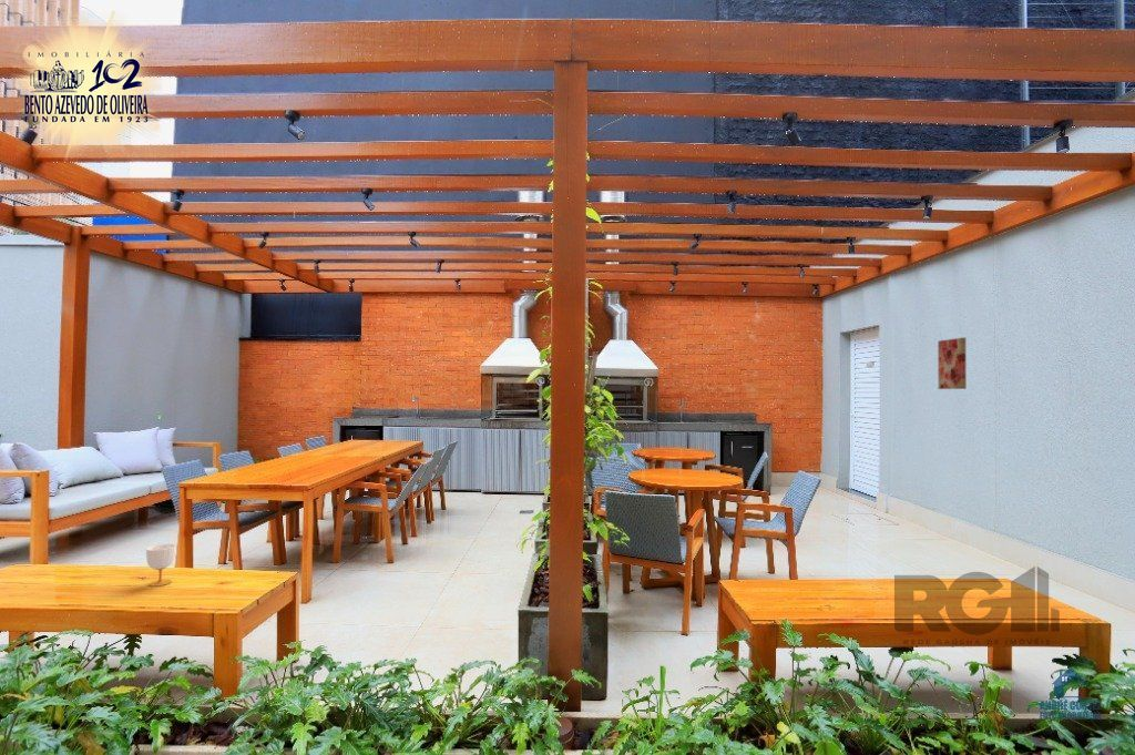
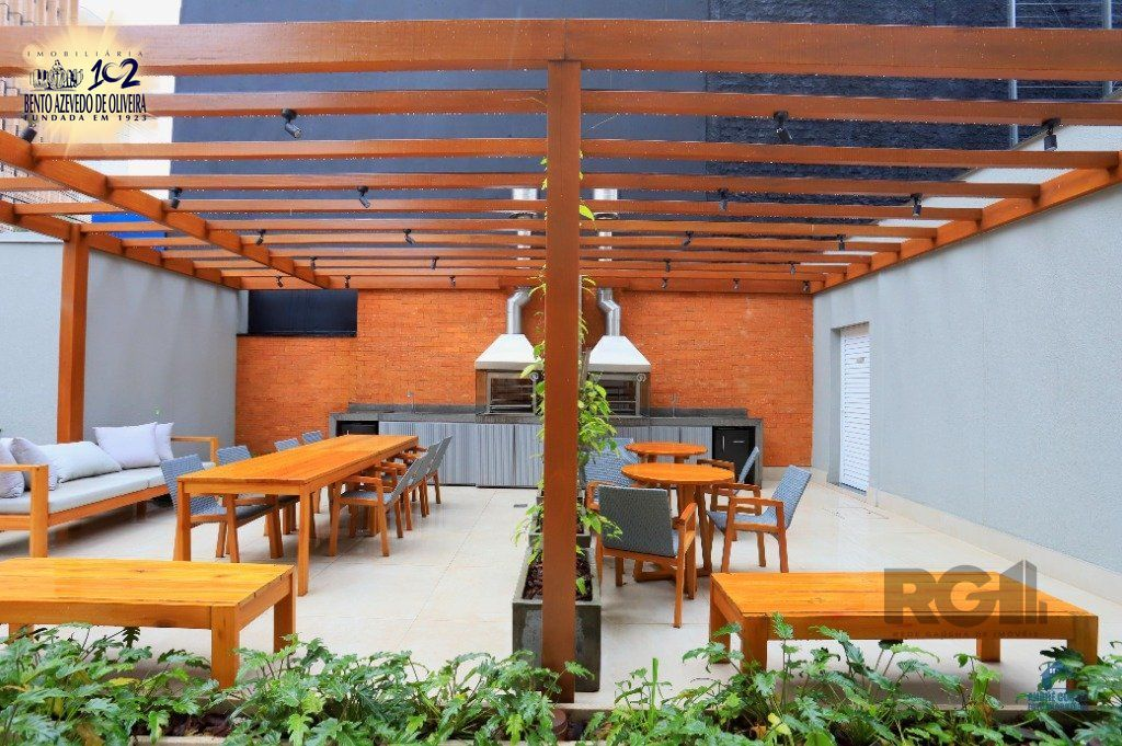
- cup [145,543,176,588]
- wall art [937,337,968,390]
